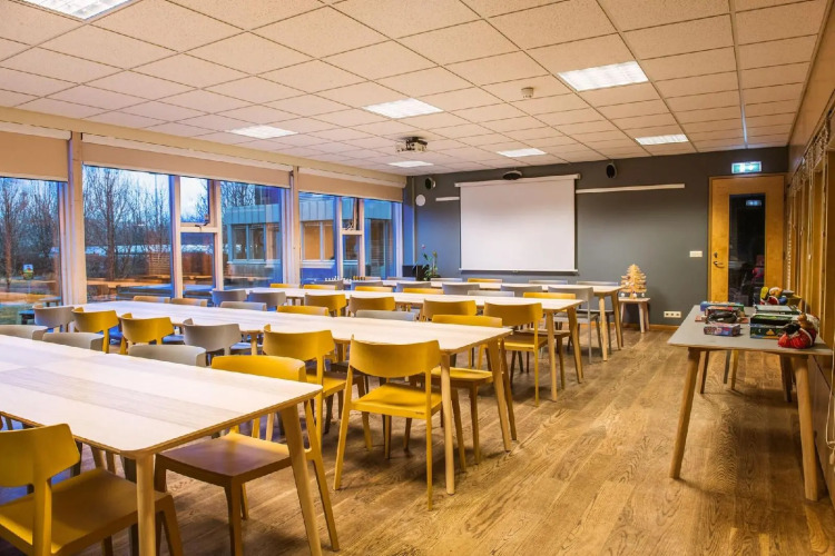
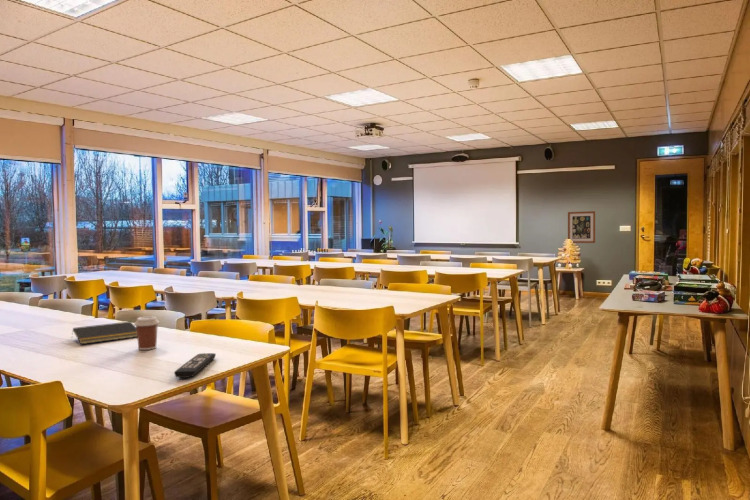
+ coffee cup [133,316,160,351]
+ wall art [567,210,596,244]
+ remote control [173,352,217,379]
+ notepad [70,321,137,345]
